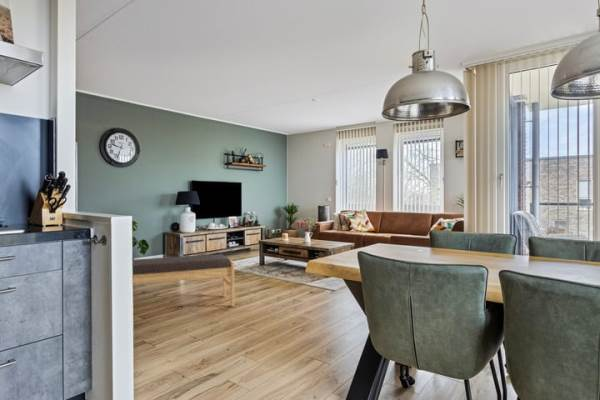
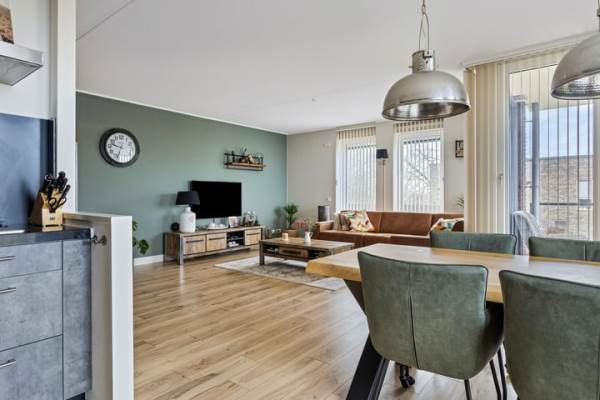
- bench [132,253,235,308]
